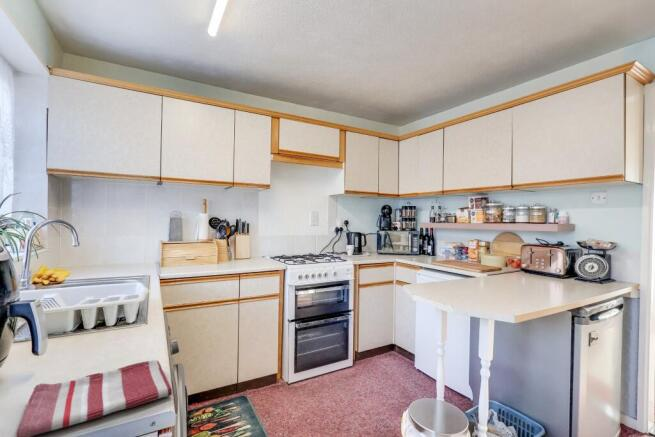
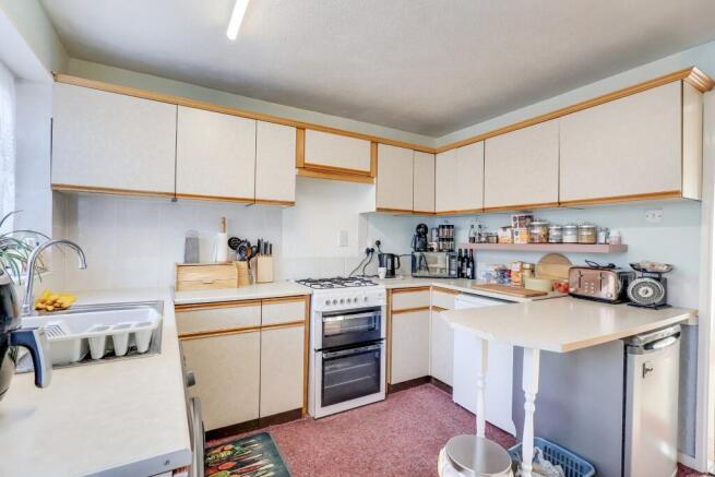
- dish towel [16,359,173,437]
